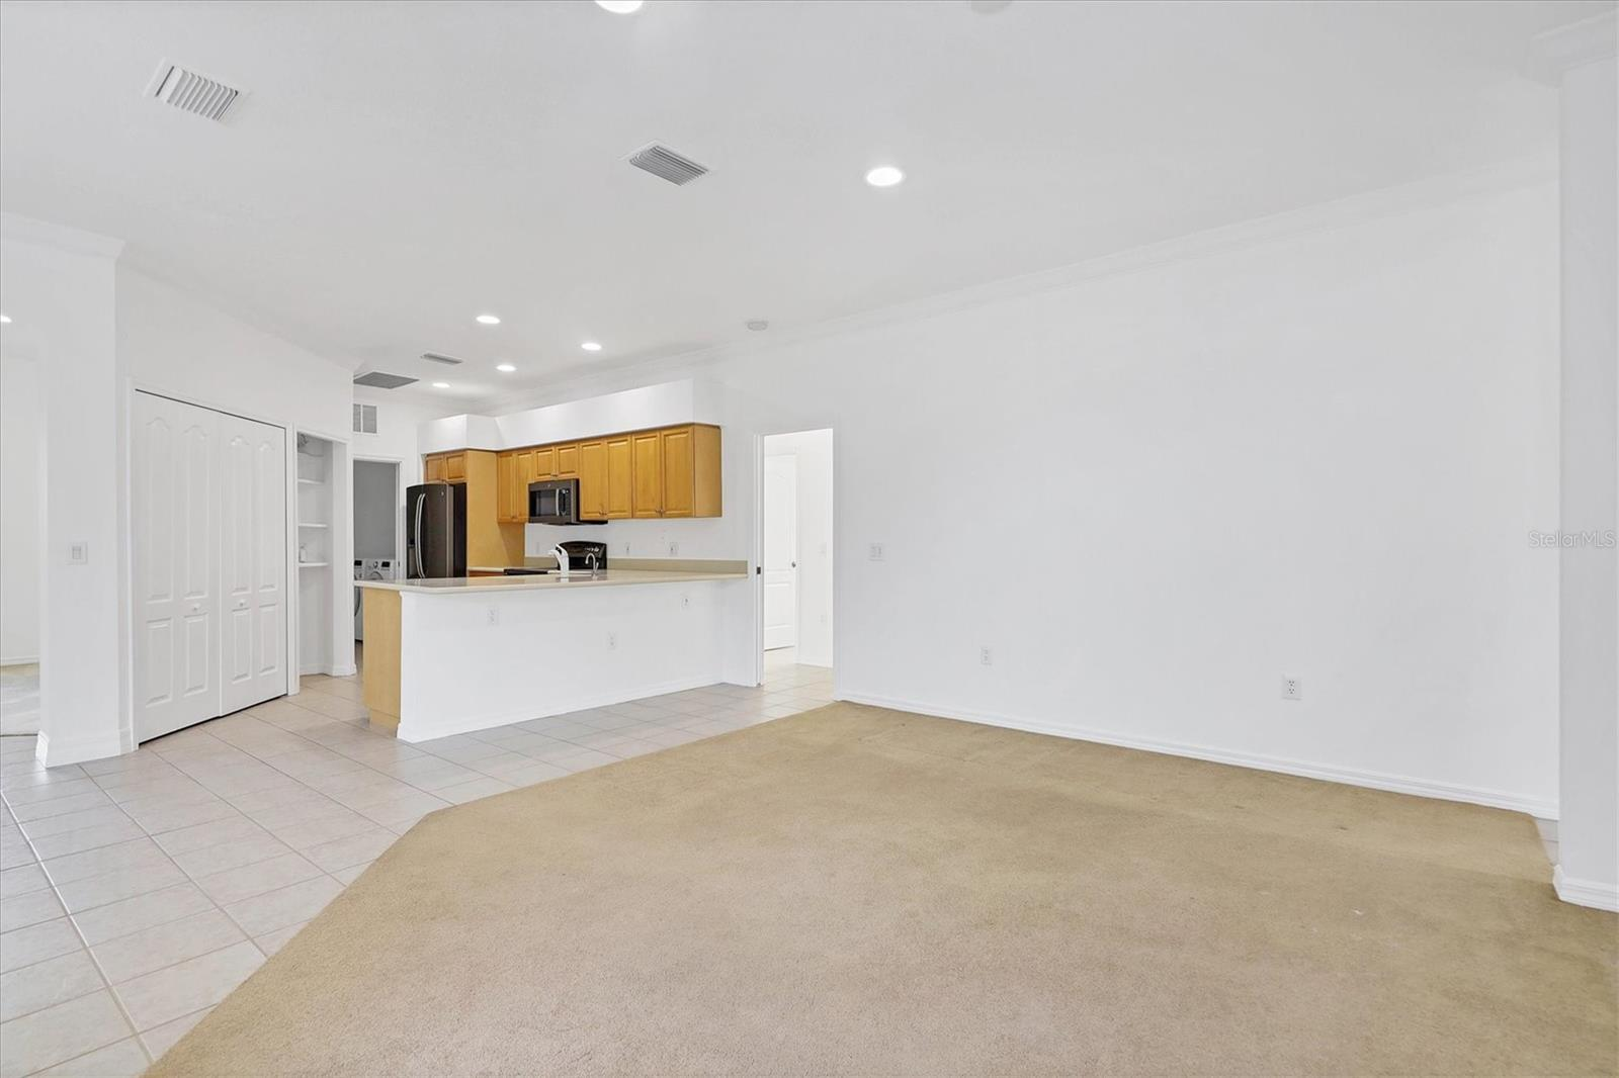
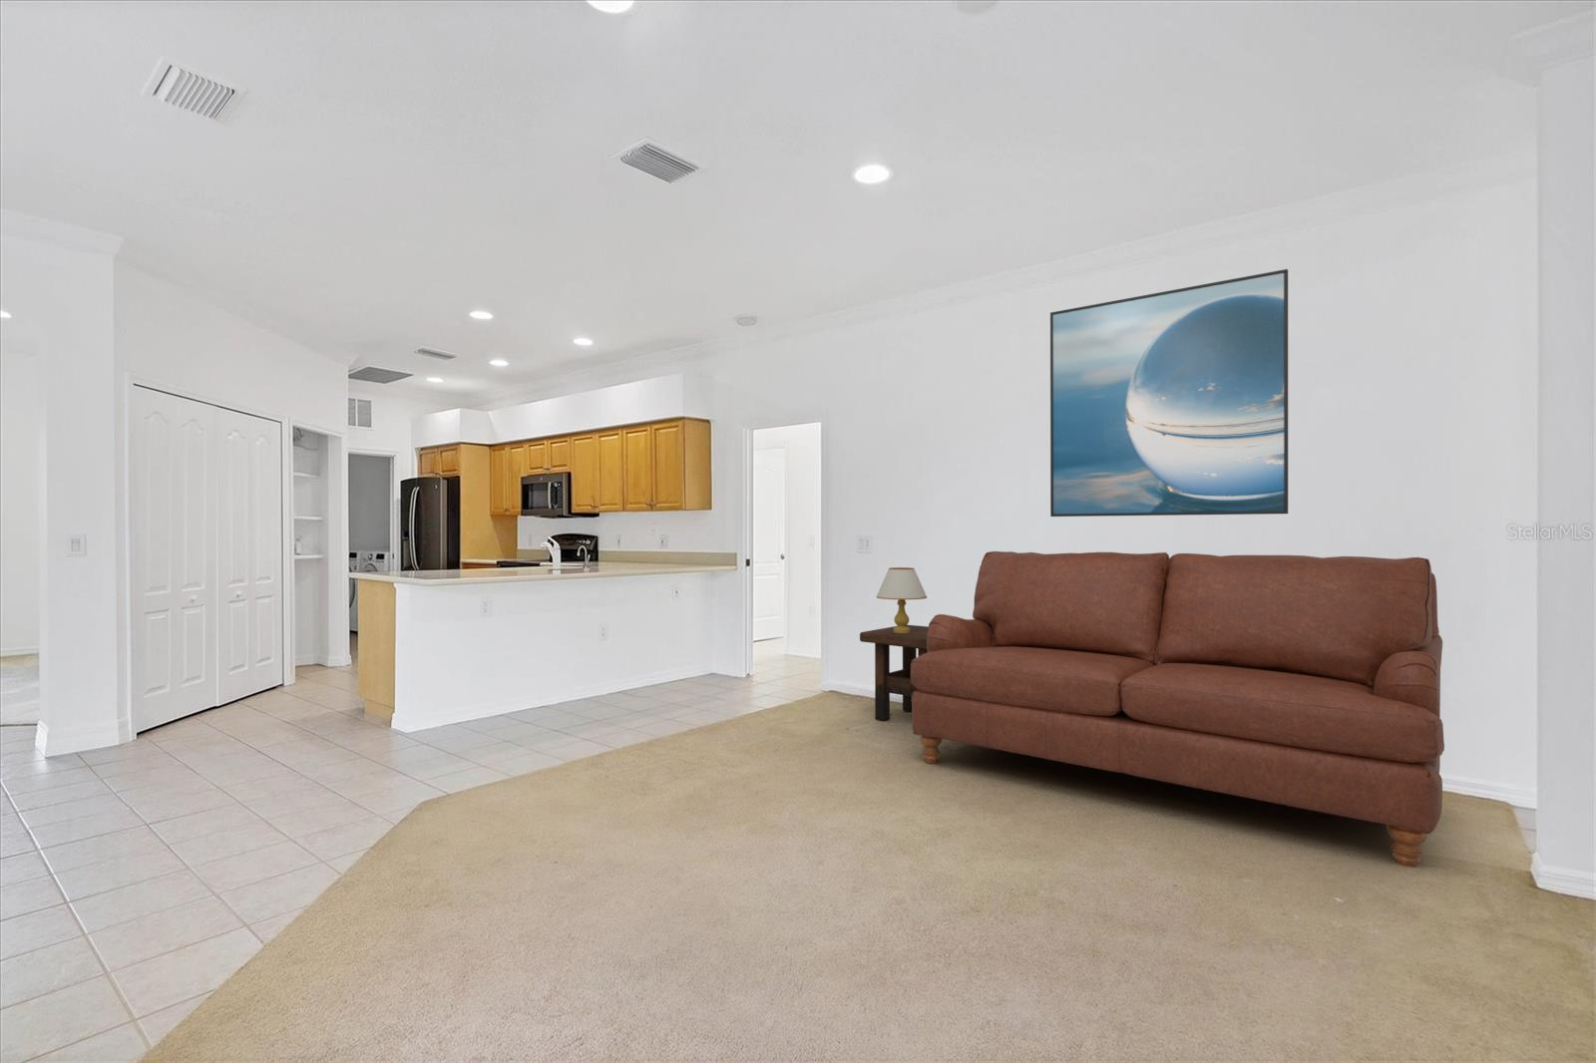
+ table lamp [876,566,929,634]
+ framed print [1049,268,1289,517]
+ sofa [910,550,1445,867]
+ side table [859,624,929,723]
